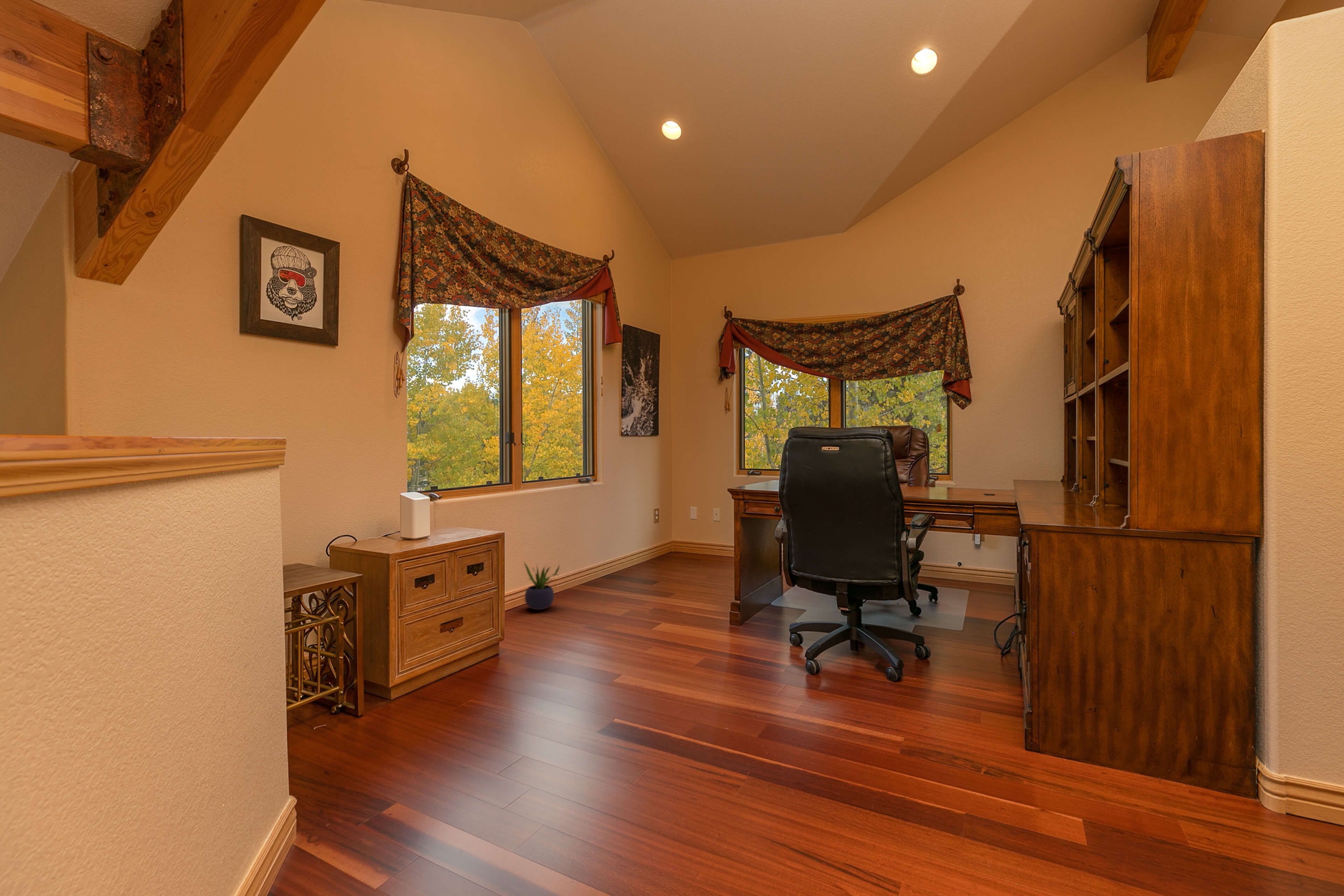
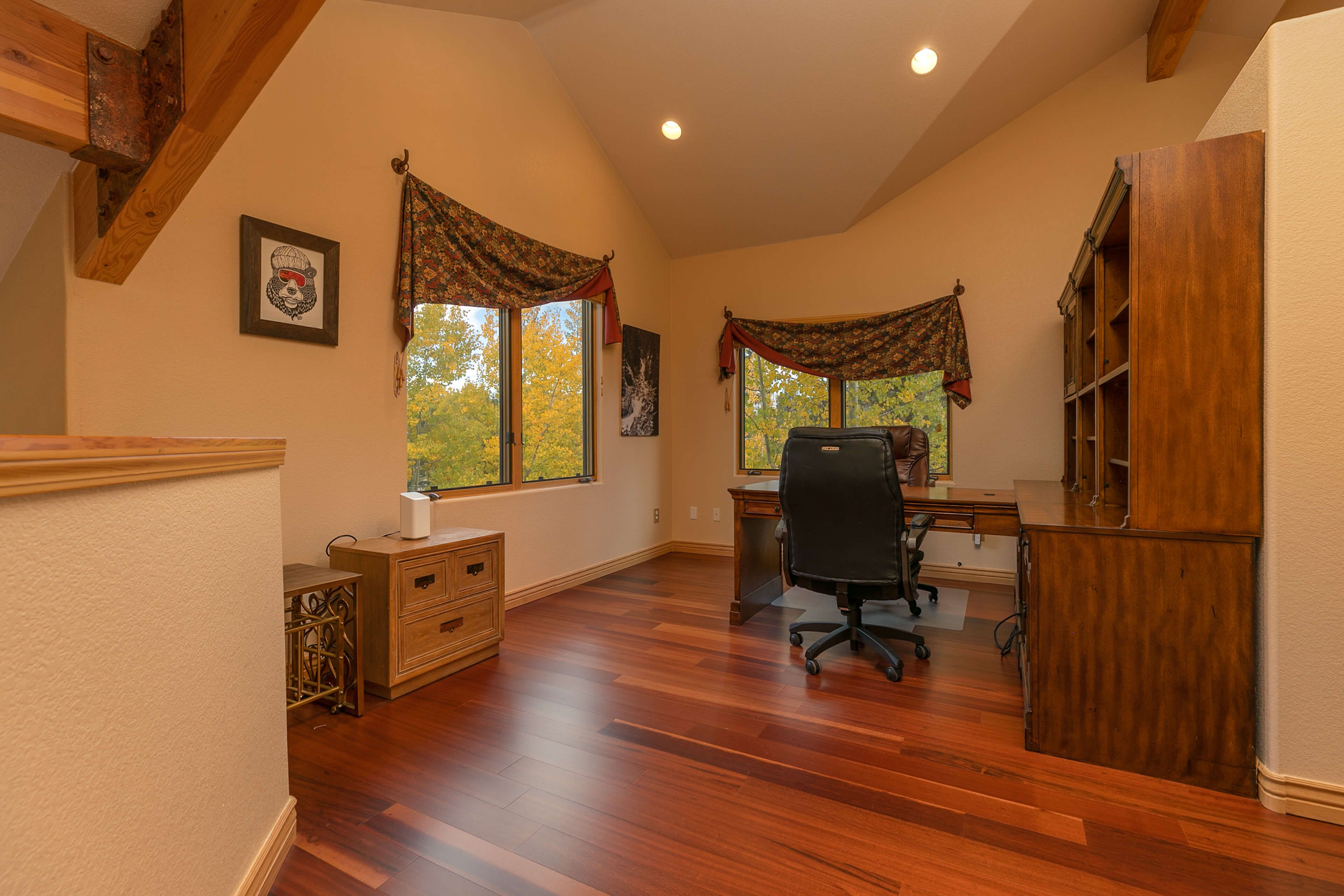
- potted plant [523,561,560,610]
